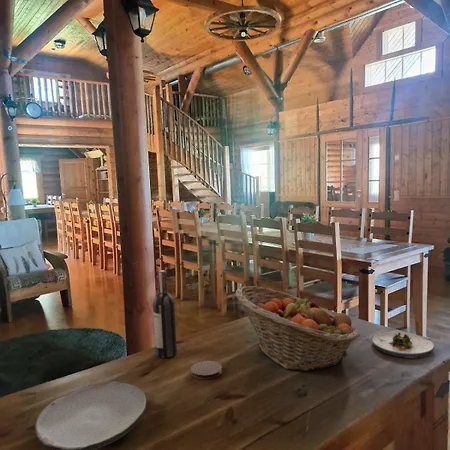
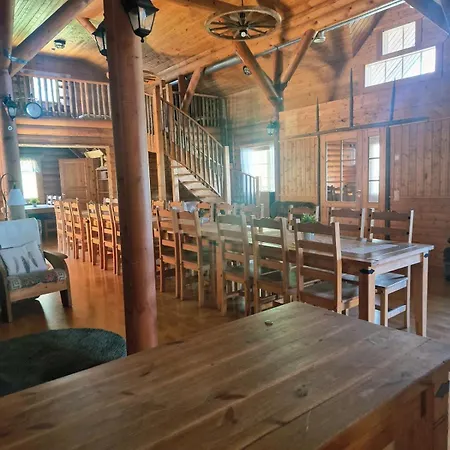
- wine bottle [152,269,178,359]
- fruit basket [234,285,361,372]
- coaster [190,360,223,380]
- salad plate [371,331,435,359]
- plate [34,381,147,450]
